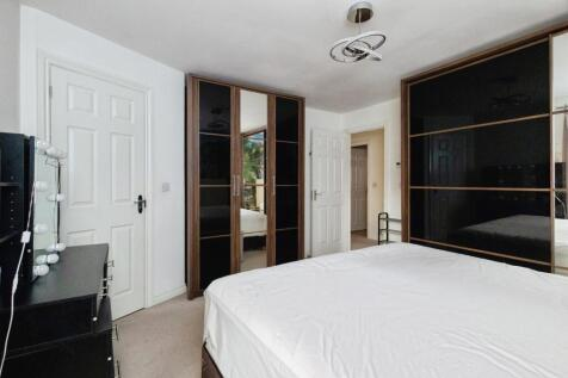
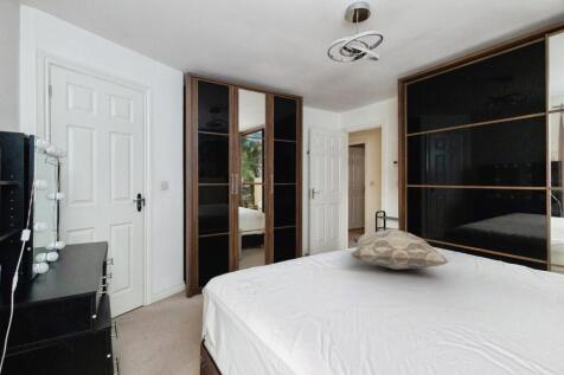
+ decorative pillow [350,228,450,271]
